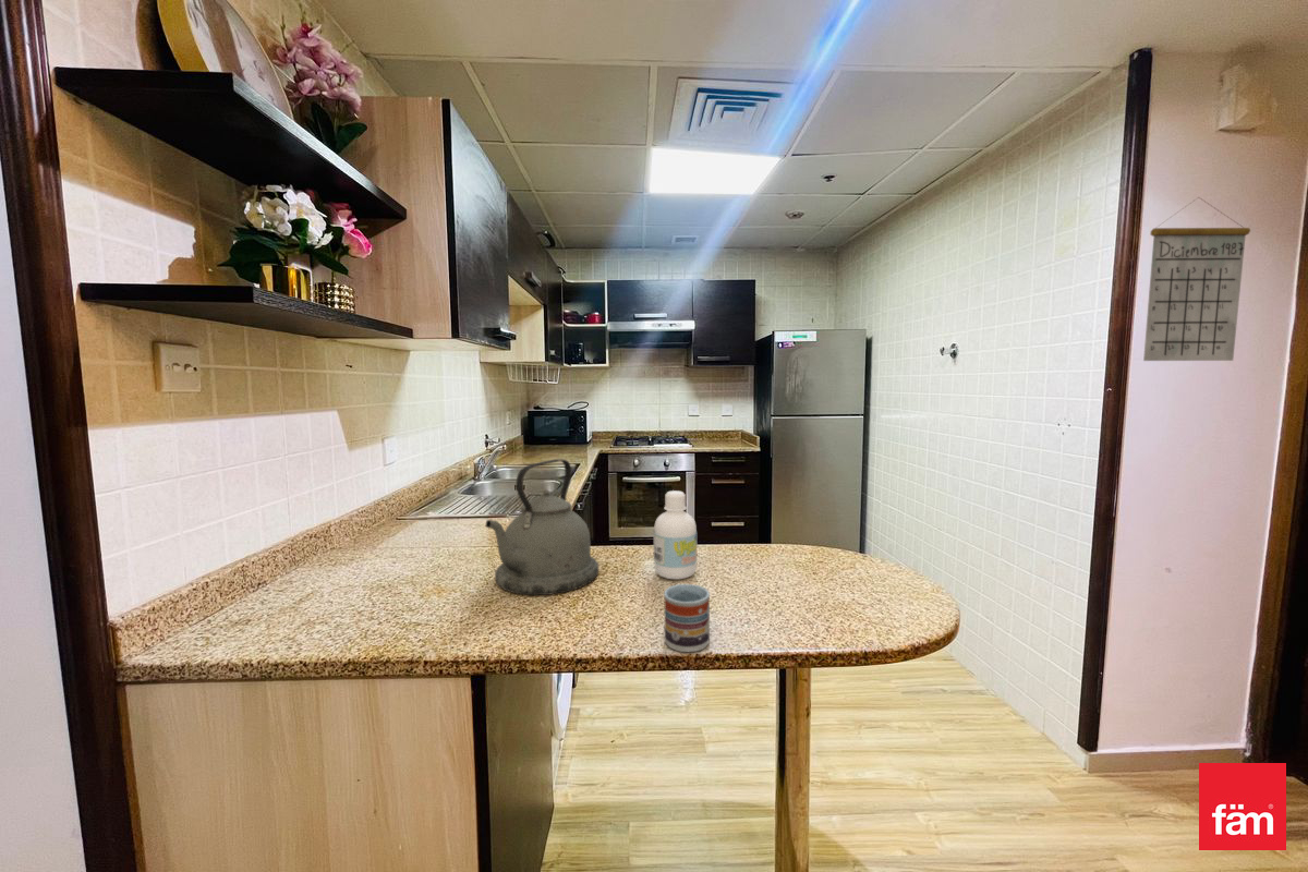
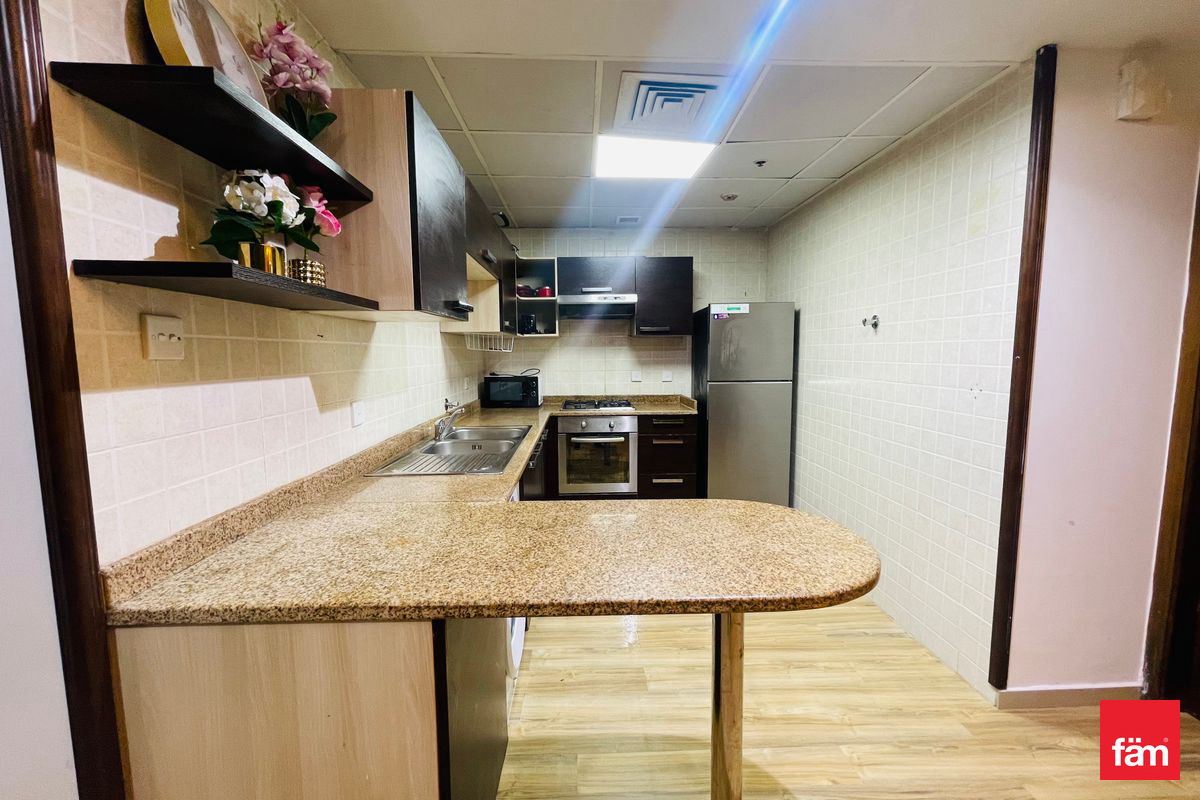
- cup [663,583,711,653]
- calendar [1142,196,1251,362]
- kettle [485,458,600,596]
- bottle [653,489,698,580]
